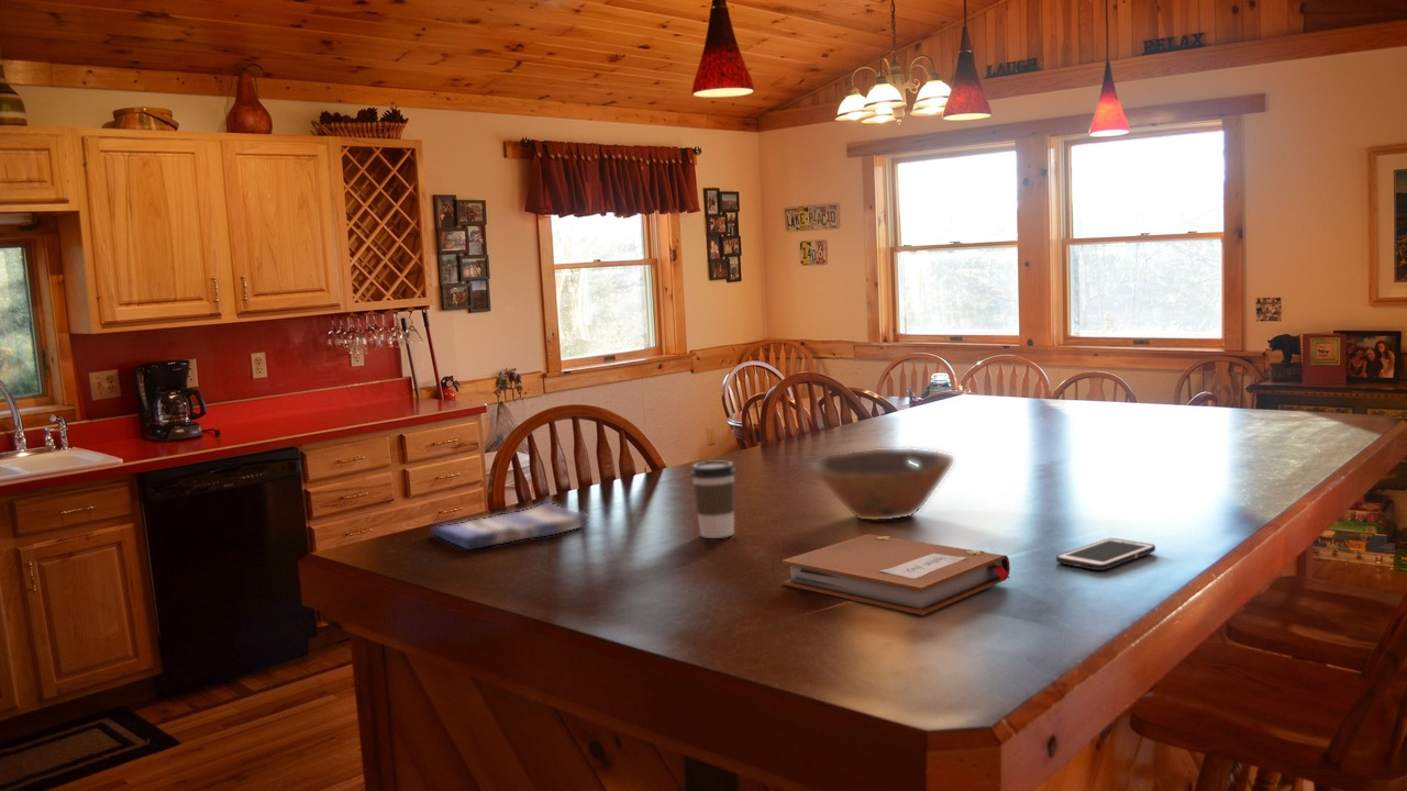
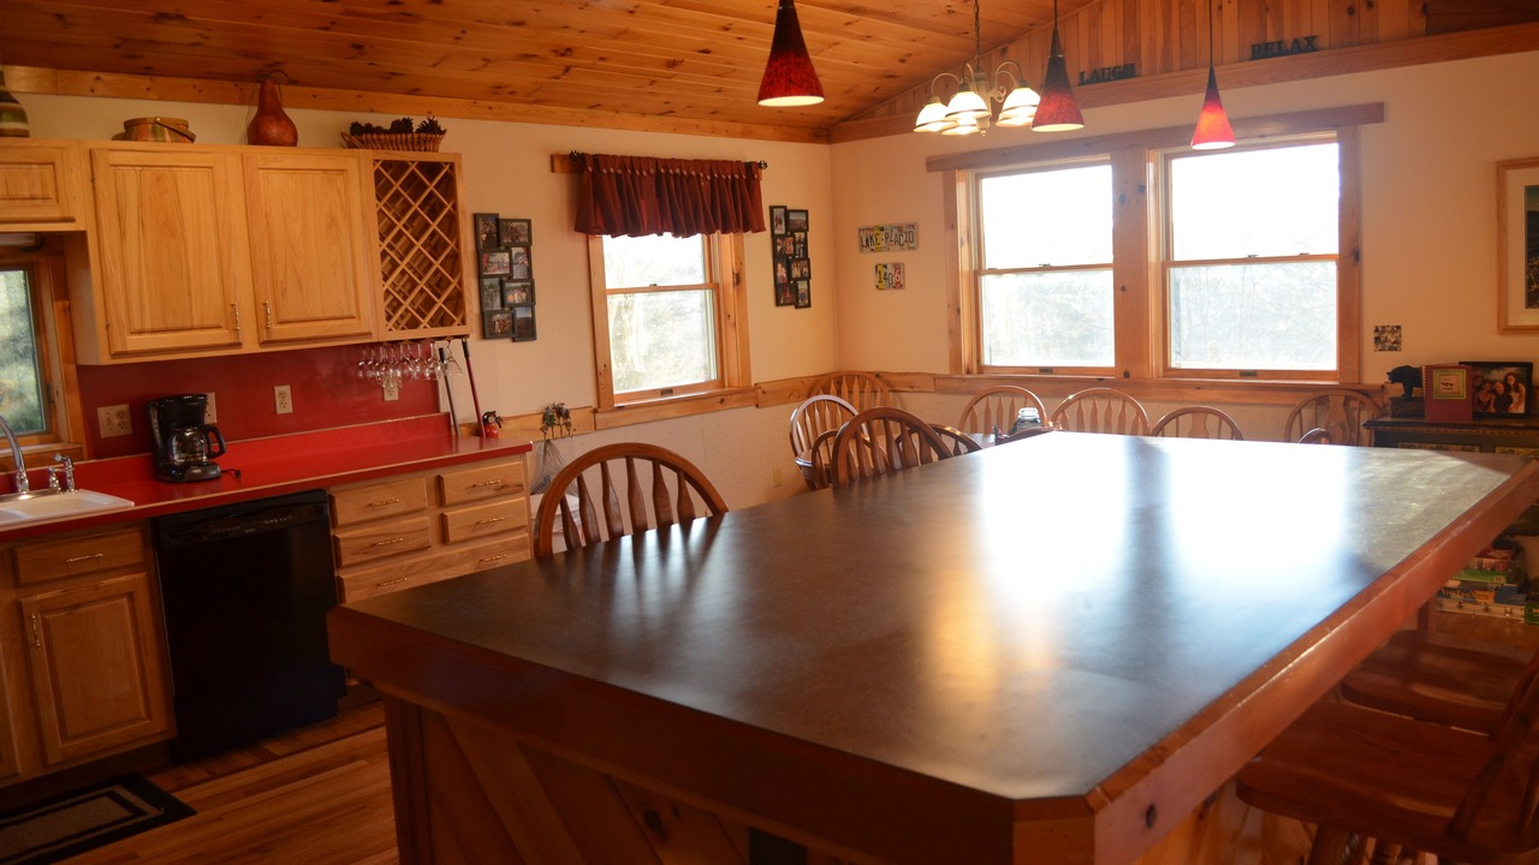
- bowl [811,448,955,522]
- coffee cup [690,460,738,539]
- cell phone [1055,537,1156,571]
- notebook [780,533,1011,616]
- dish towel [430,502,590,552]
